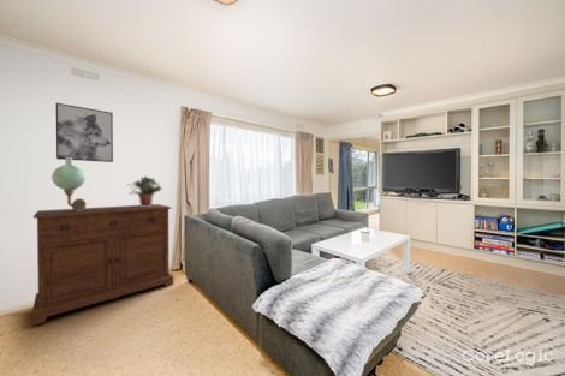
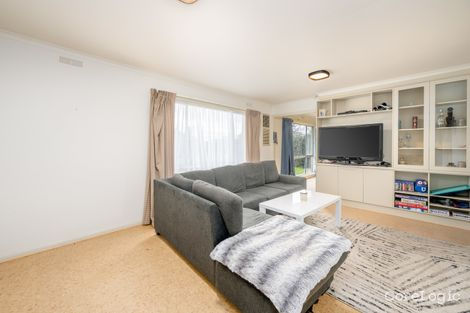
- wall art [55,102,114,163]
- sideboard [31,203,174,327]
- wall lamp [50,157,87,211]
- potted plant [126,175,162,207]
